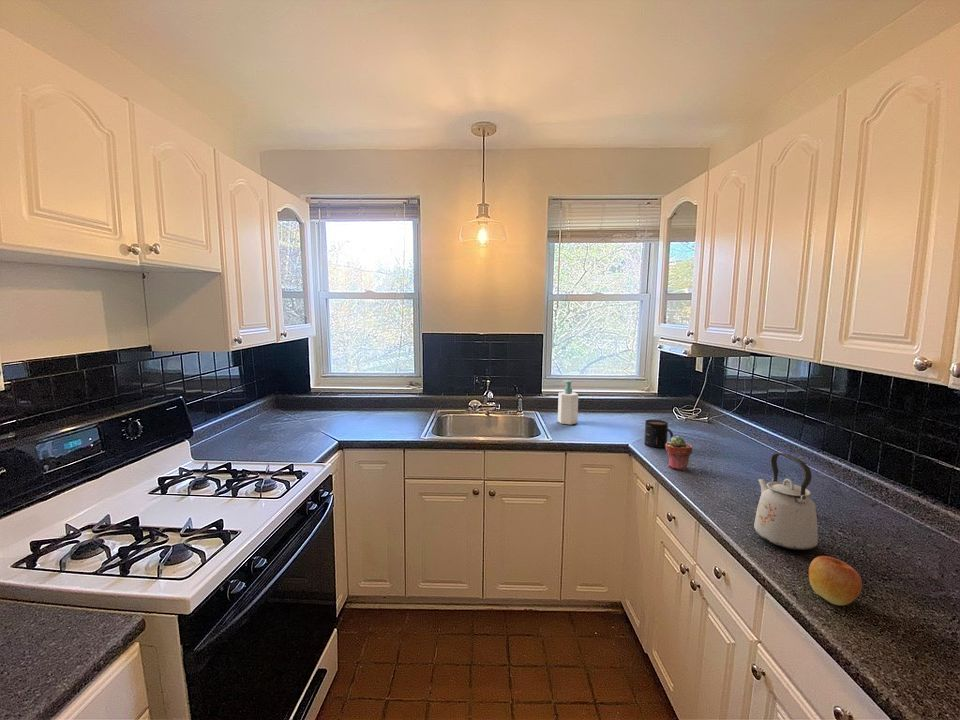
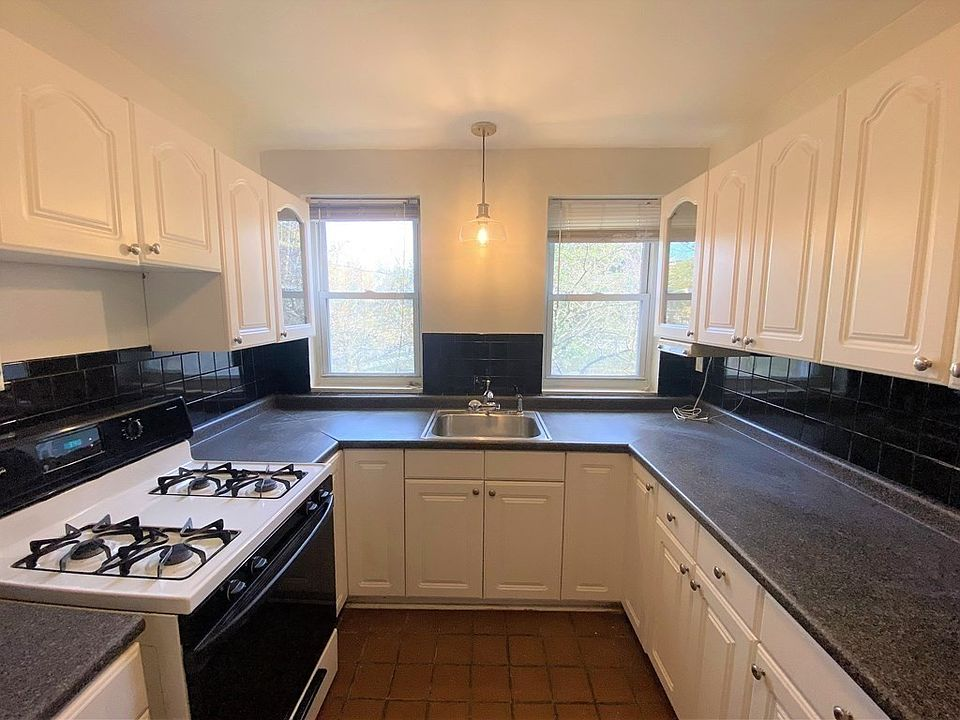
- apple [808,555,863,606]
- potted succulent [665,435,693,471]
- soap bottle [557,379,579,425]
- mug [643,419,674,449]
- kettle [753,452,819,551]
